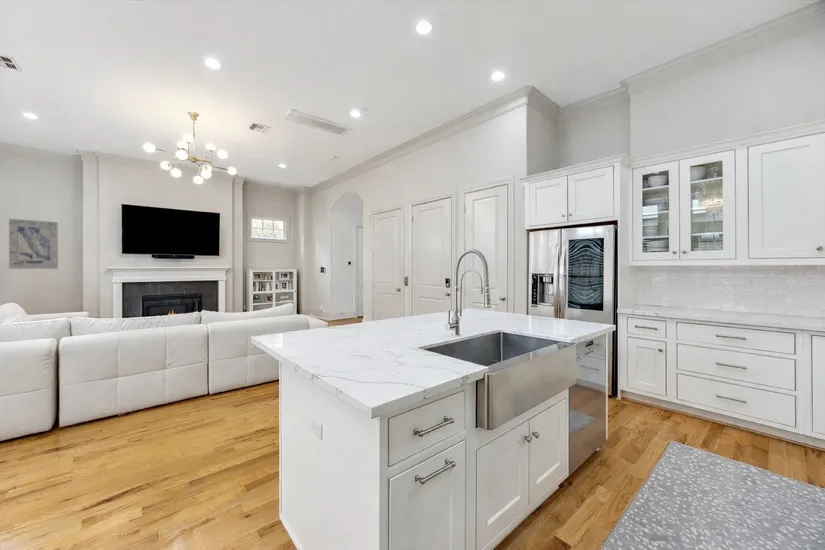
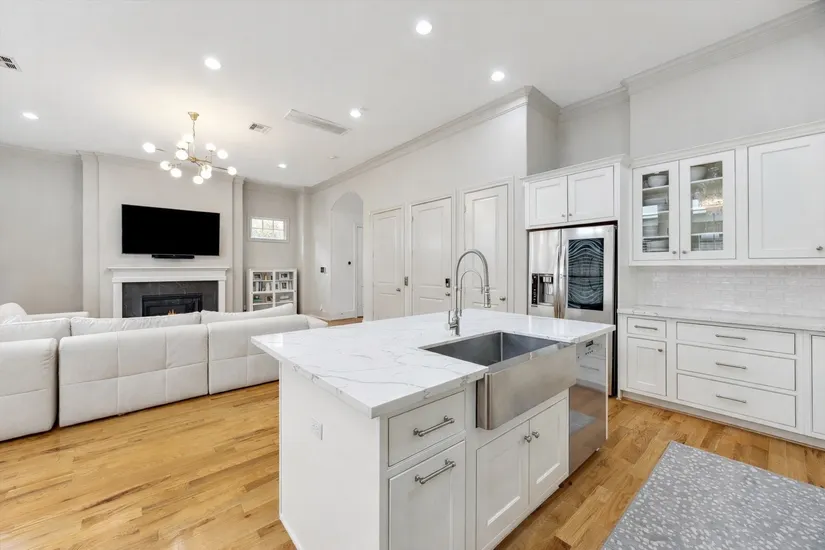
- wall art [8,218,59,270]
